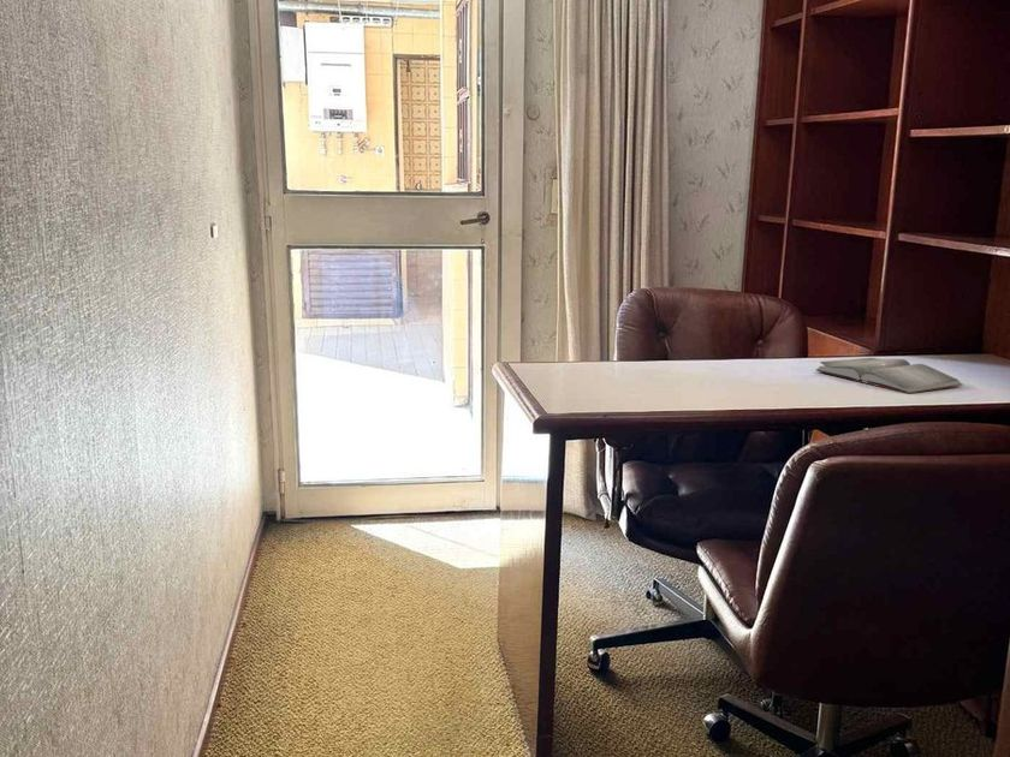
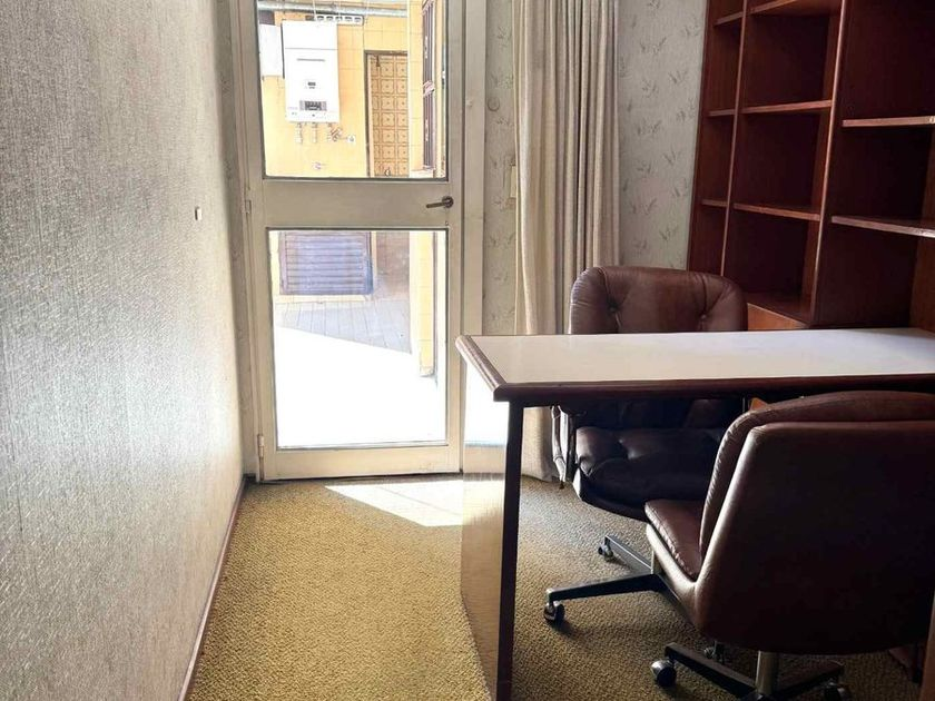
- hardback book [815,357,964,395]
